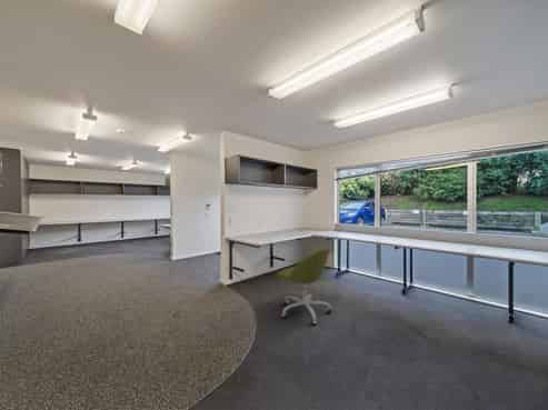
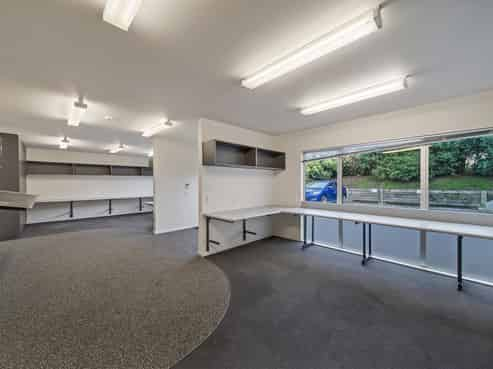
- office chair [276,247,333,326]
